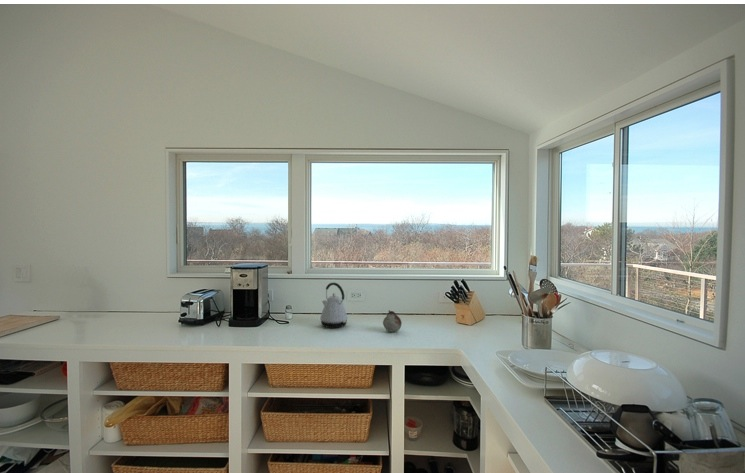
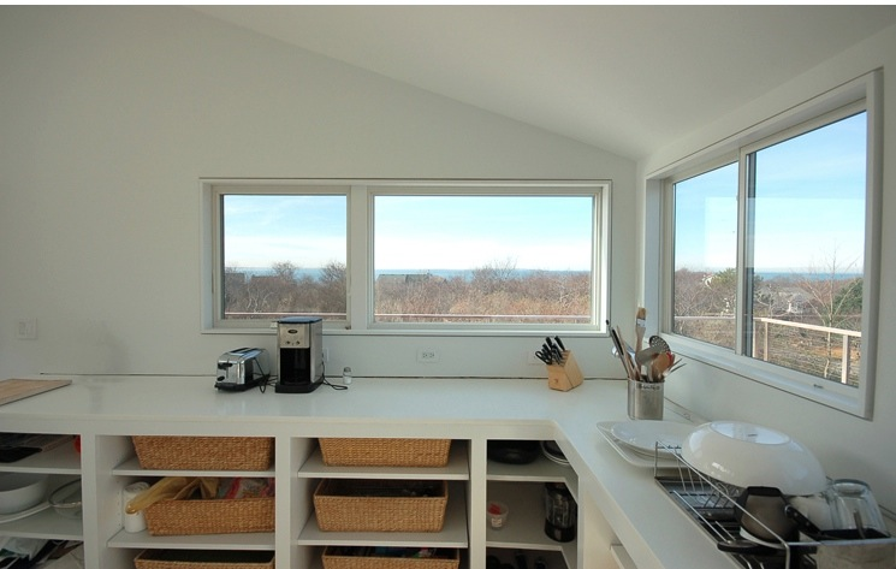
- kettle [319,282,349,329]
- fruit [382,309,403,333]
